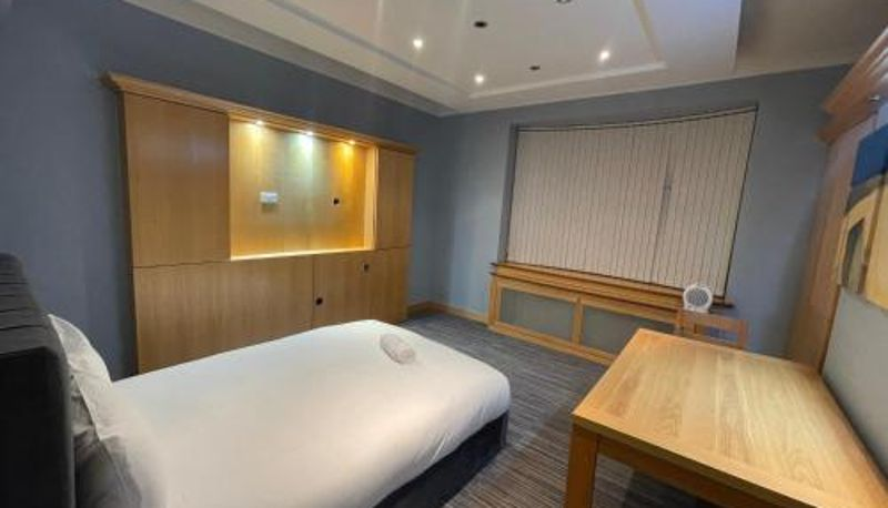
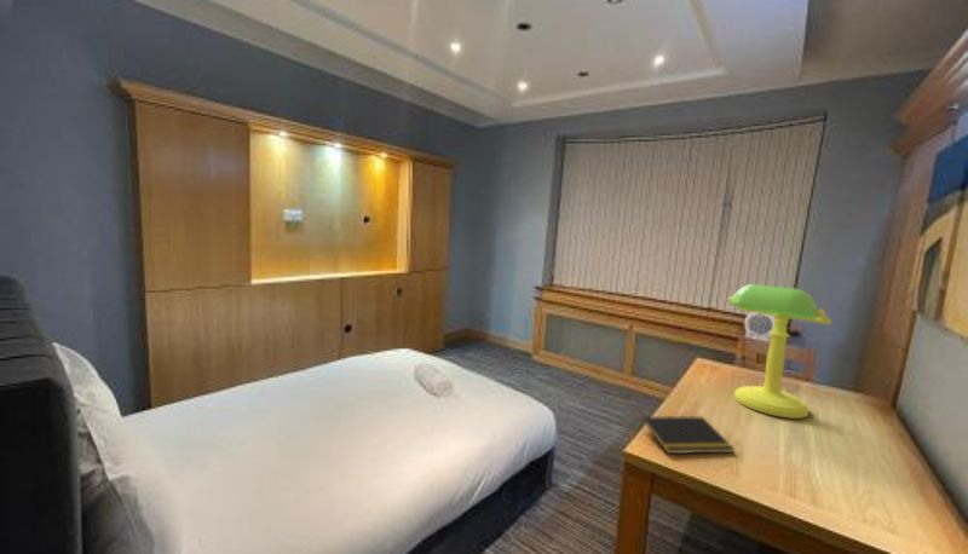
+ notepad [639,416,736,455]
+ desk lamp [726,283,832,420]
